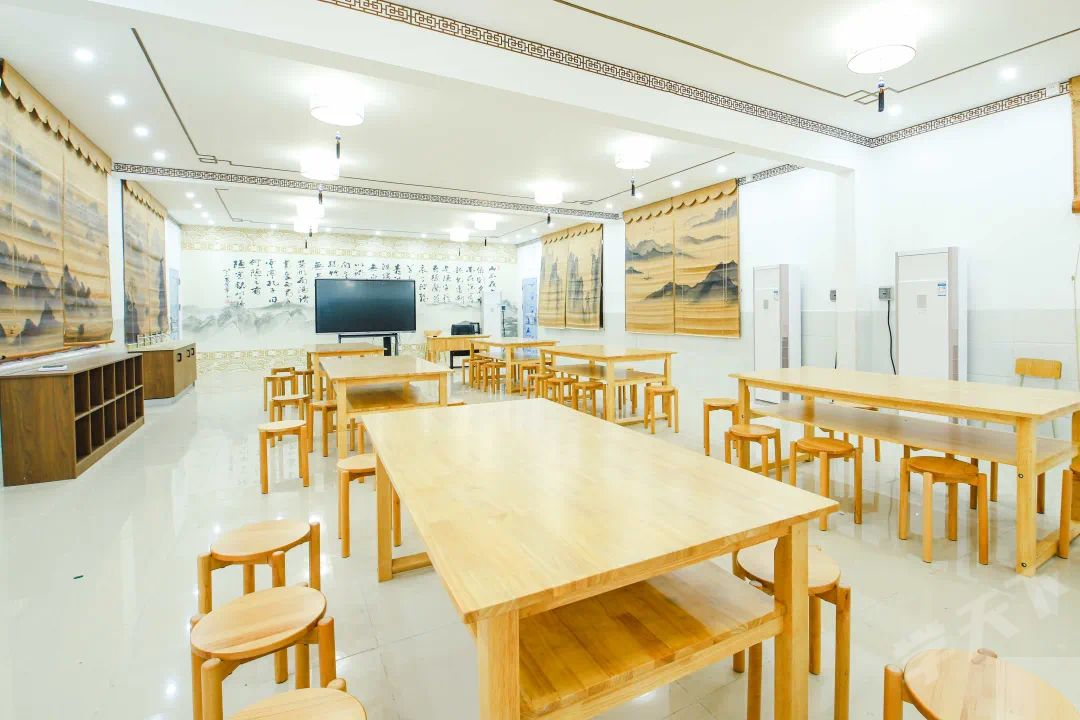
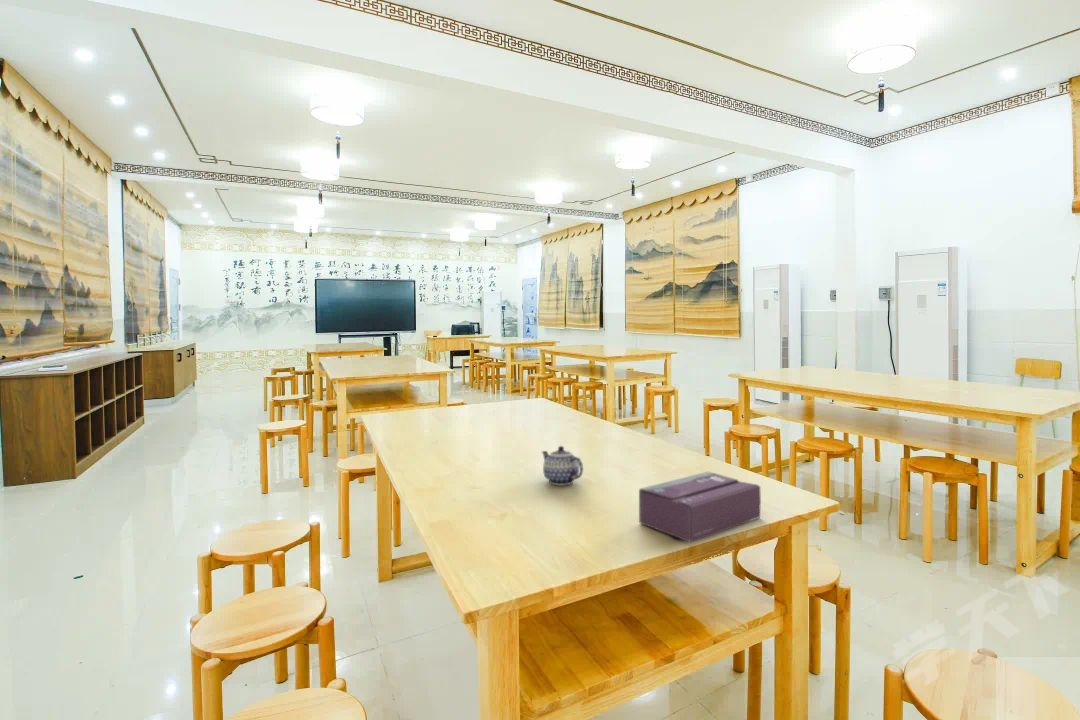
+ tissue box [638,471,762,544]
+ teapot [541,445,584,486]
